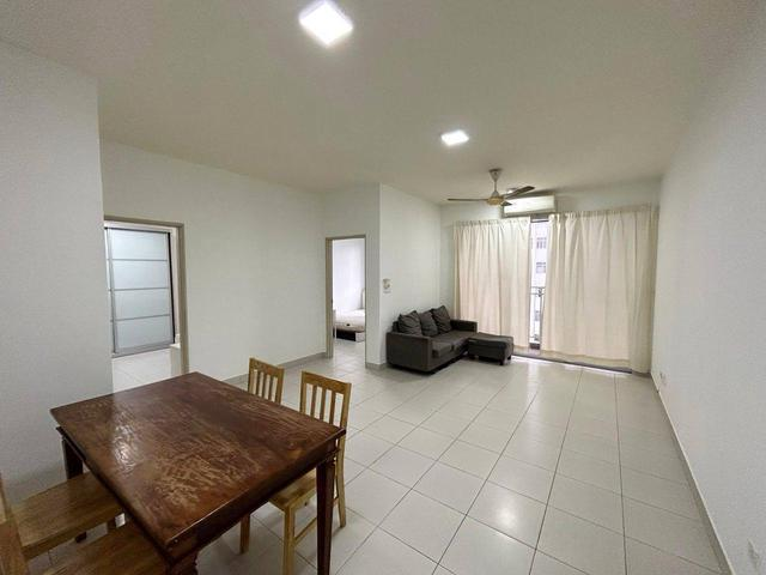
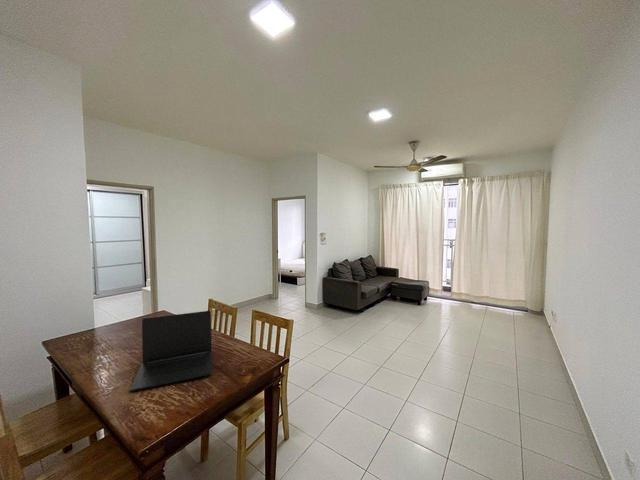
+ laptop [129,310,213,392]
